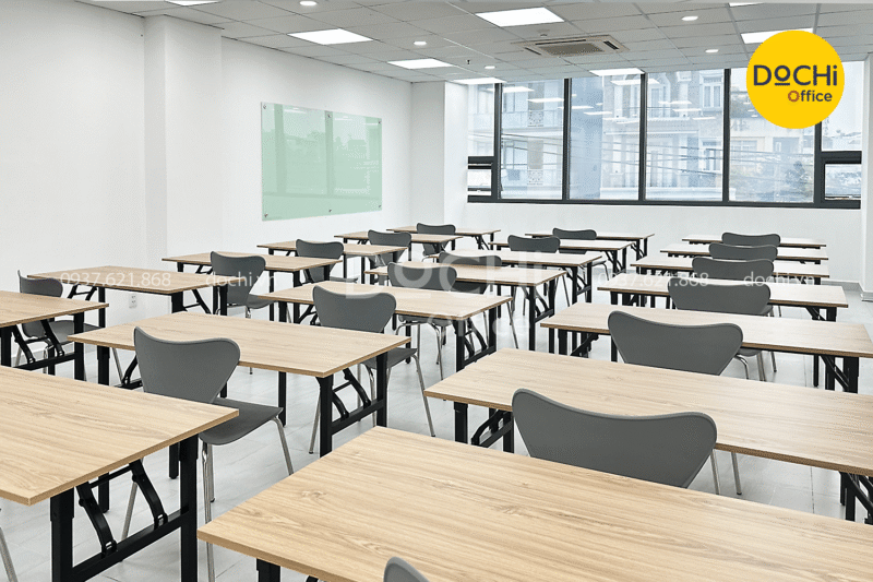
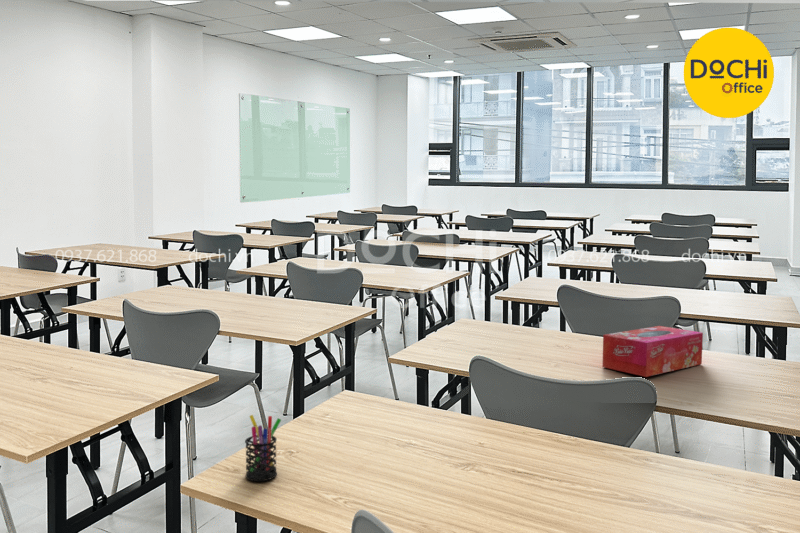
+ tissue box [601,325,704,378]
+ pen holder [244,414,282,482]
